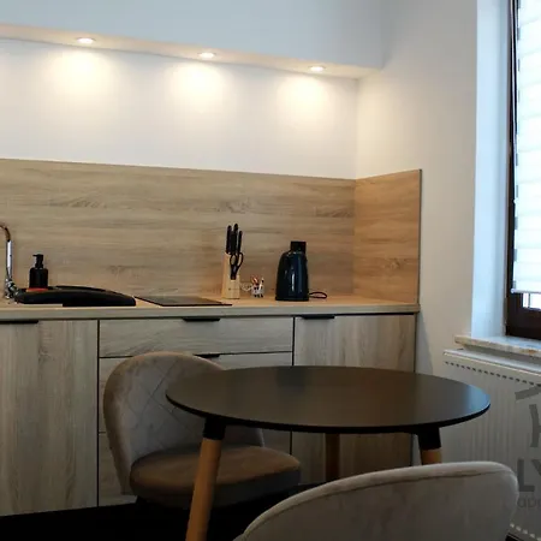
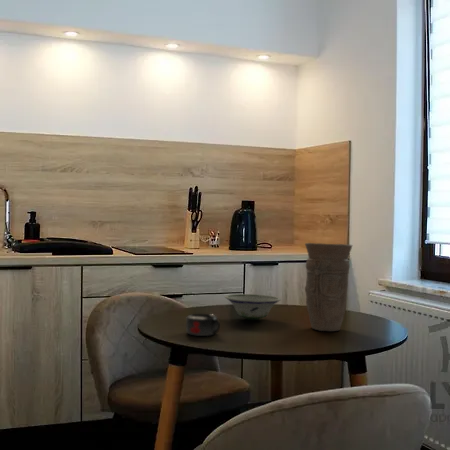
+ mug [185,313,221,337]
+ vase [304,242,353,332]
+ bowl [224,293,282,321]
